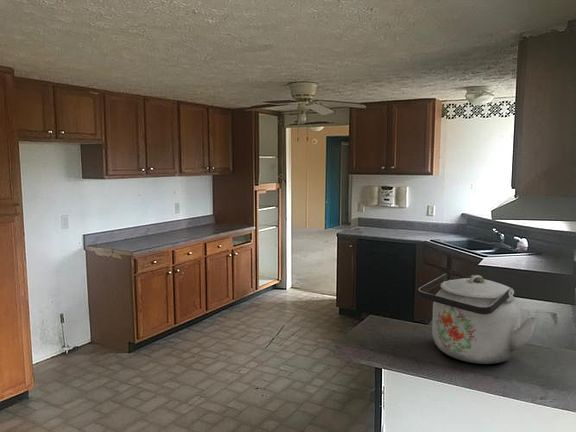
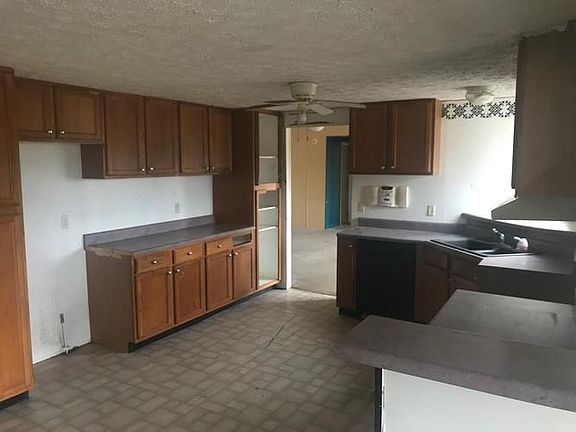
- kettle [417,273,538,365]
